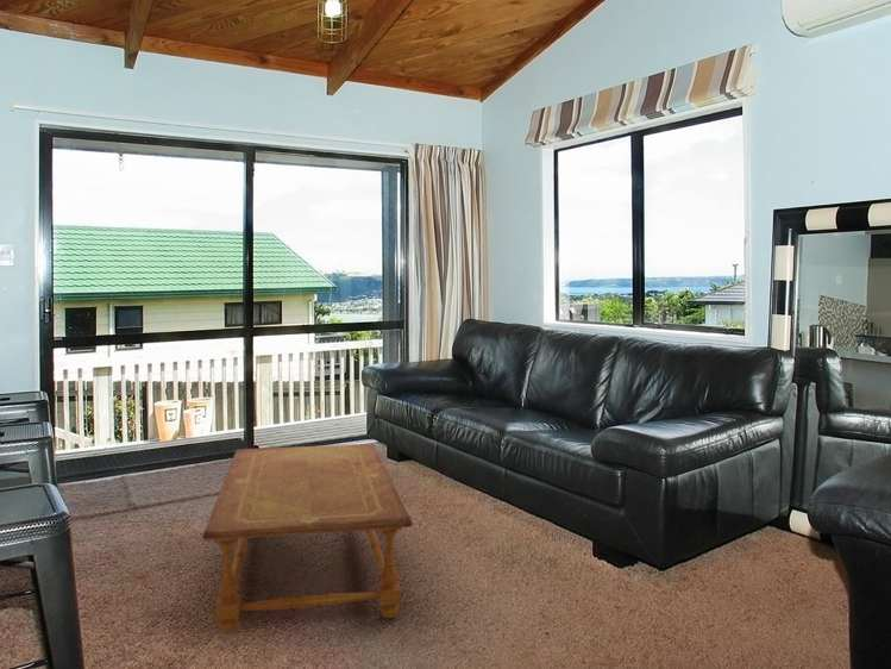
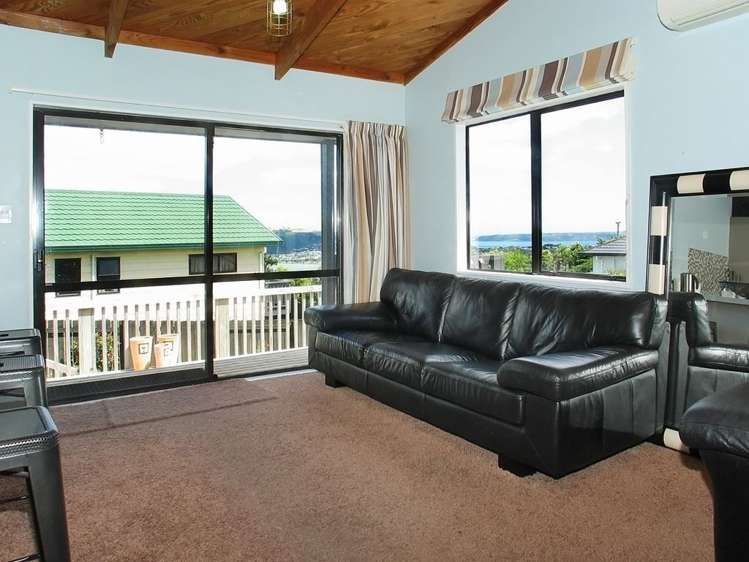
- coffee table [201,443,414,634]
